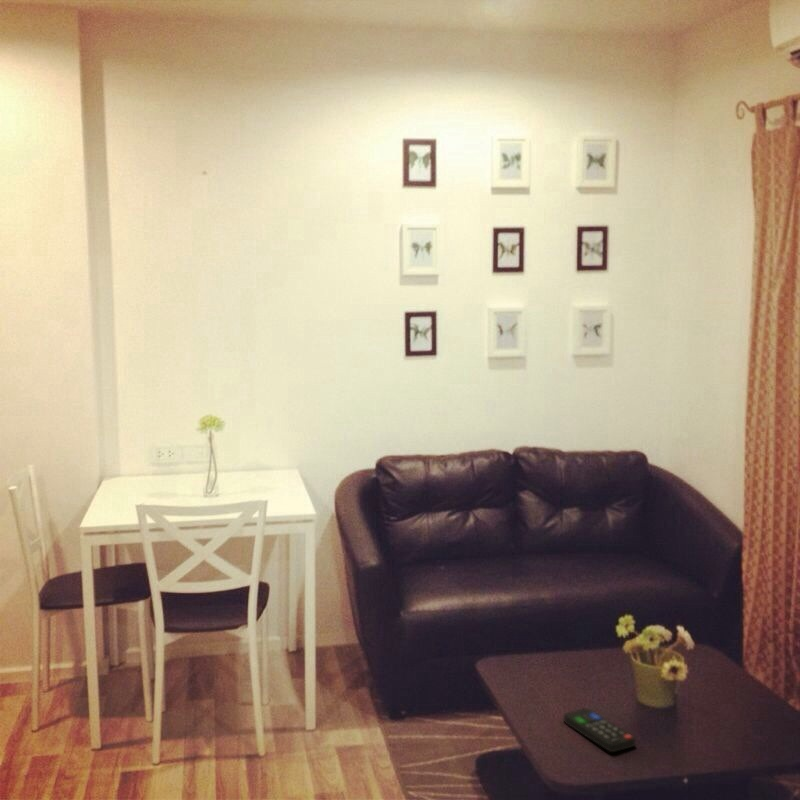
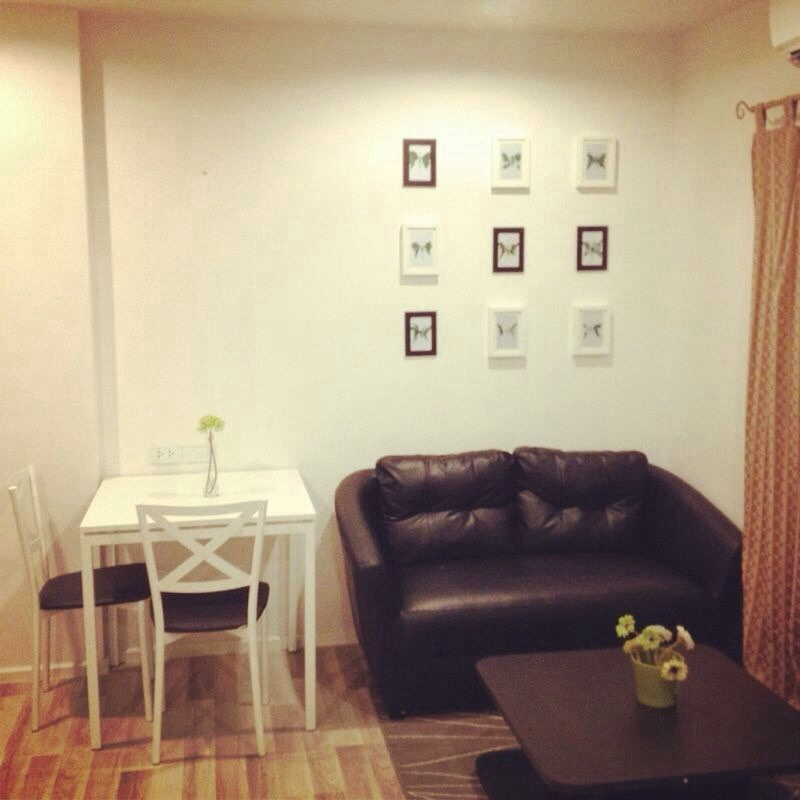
- remote control [563,707,637,753]
